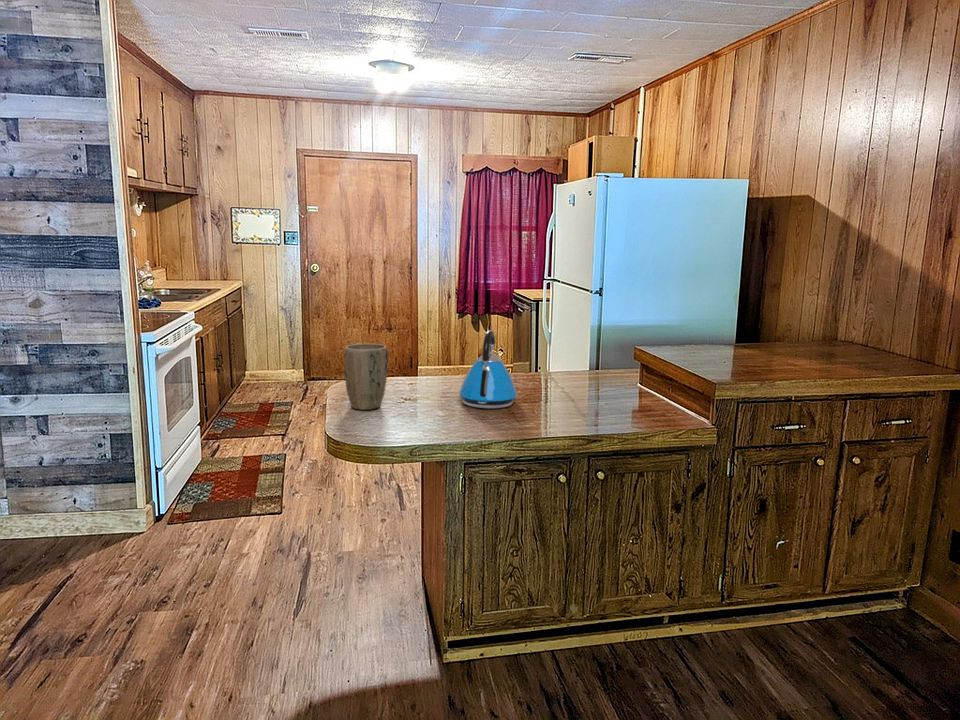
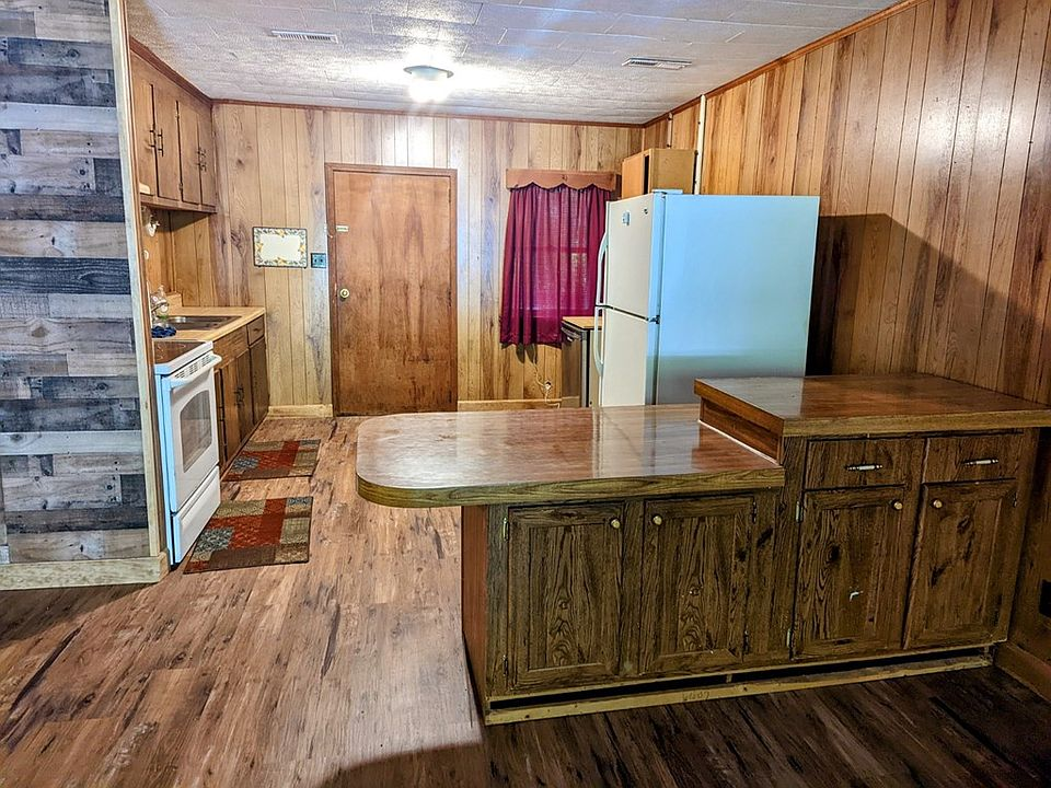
- plant pot [344,343,388,411]
- kettle [458,329,518,409]
